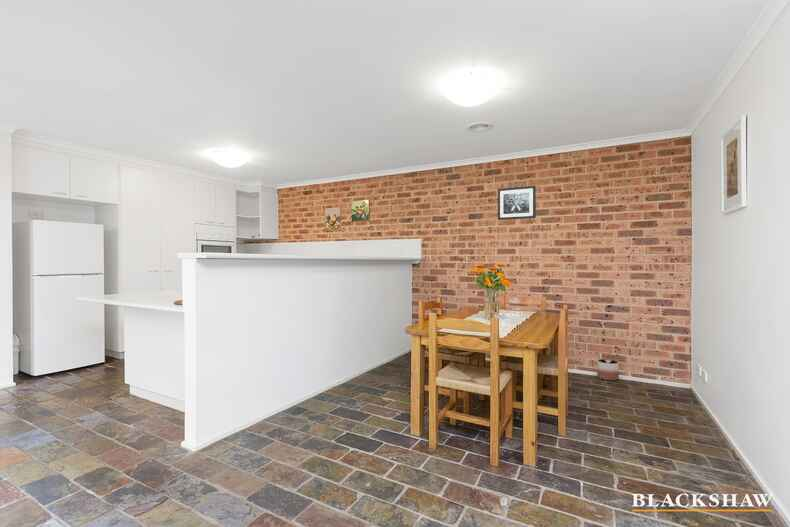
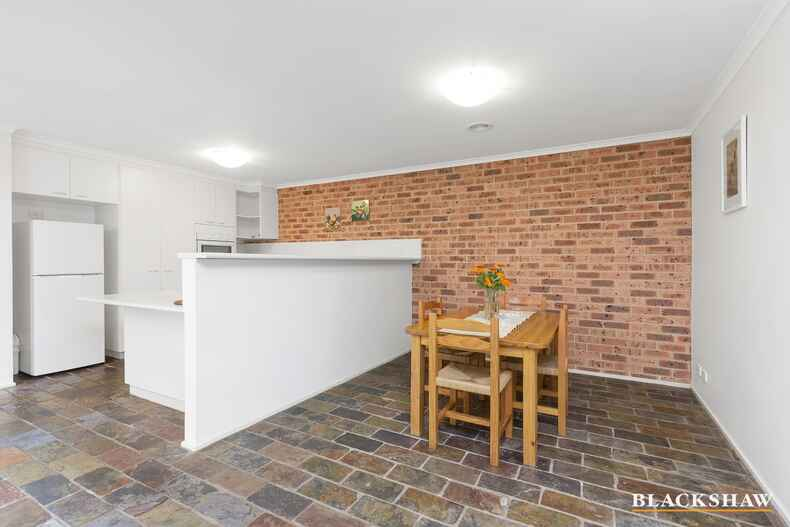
- wall art [497,185,537,221]
- planter [596,358,620,381]
